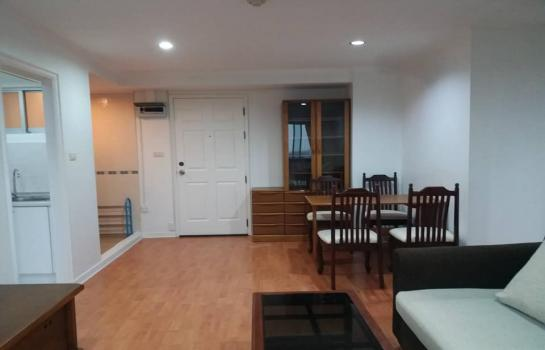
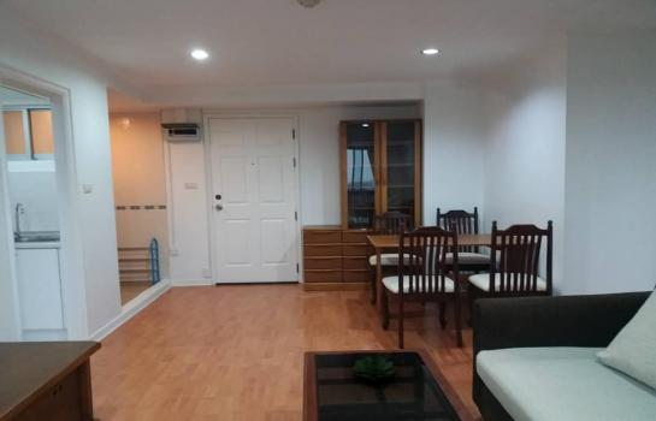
+ succulent plant [351,354,396,381]
